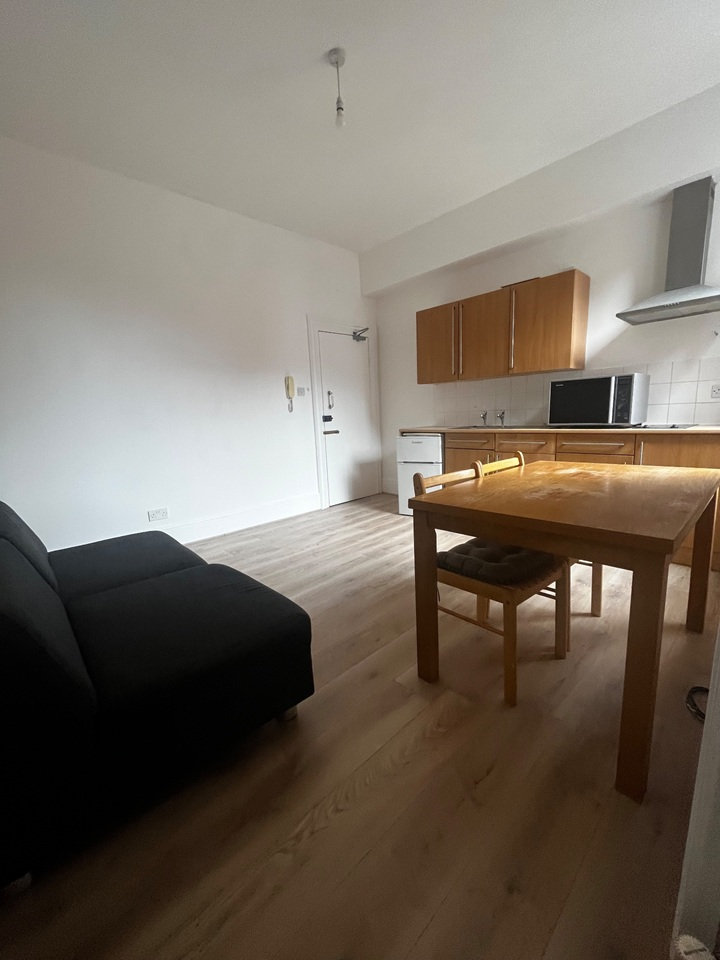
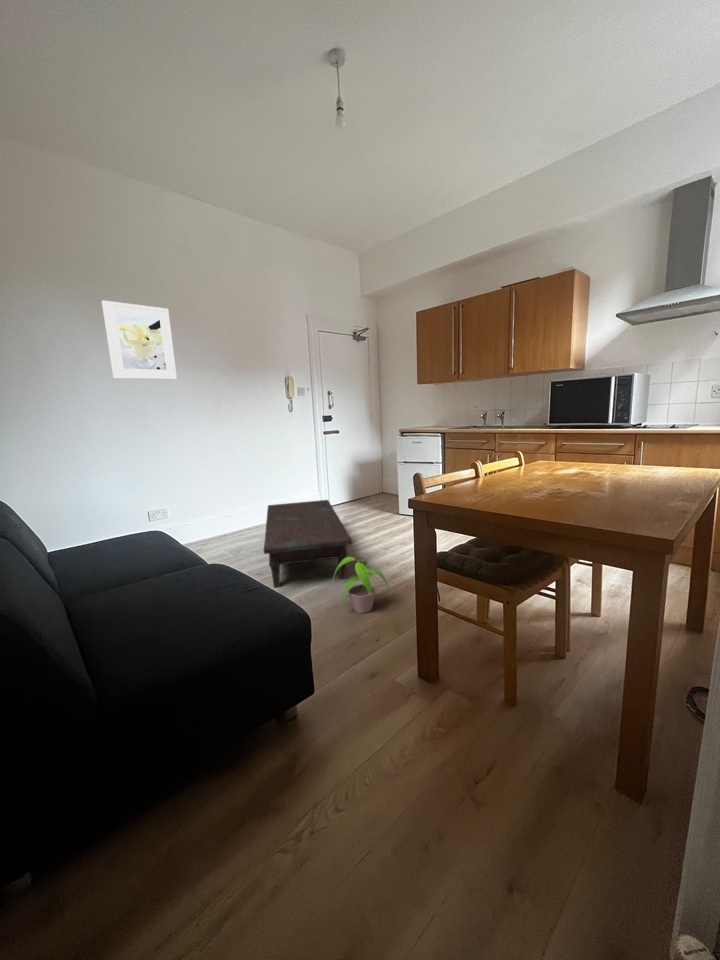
+ coffee table [263,499,353,589]
+ potted plant [331,556,390,614]
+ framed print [101,299,178,380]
